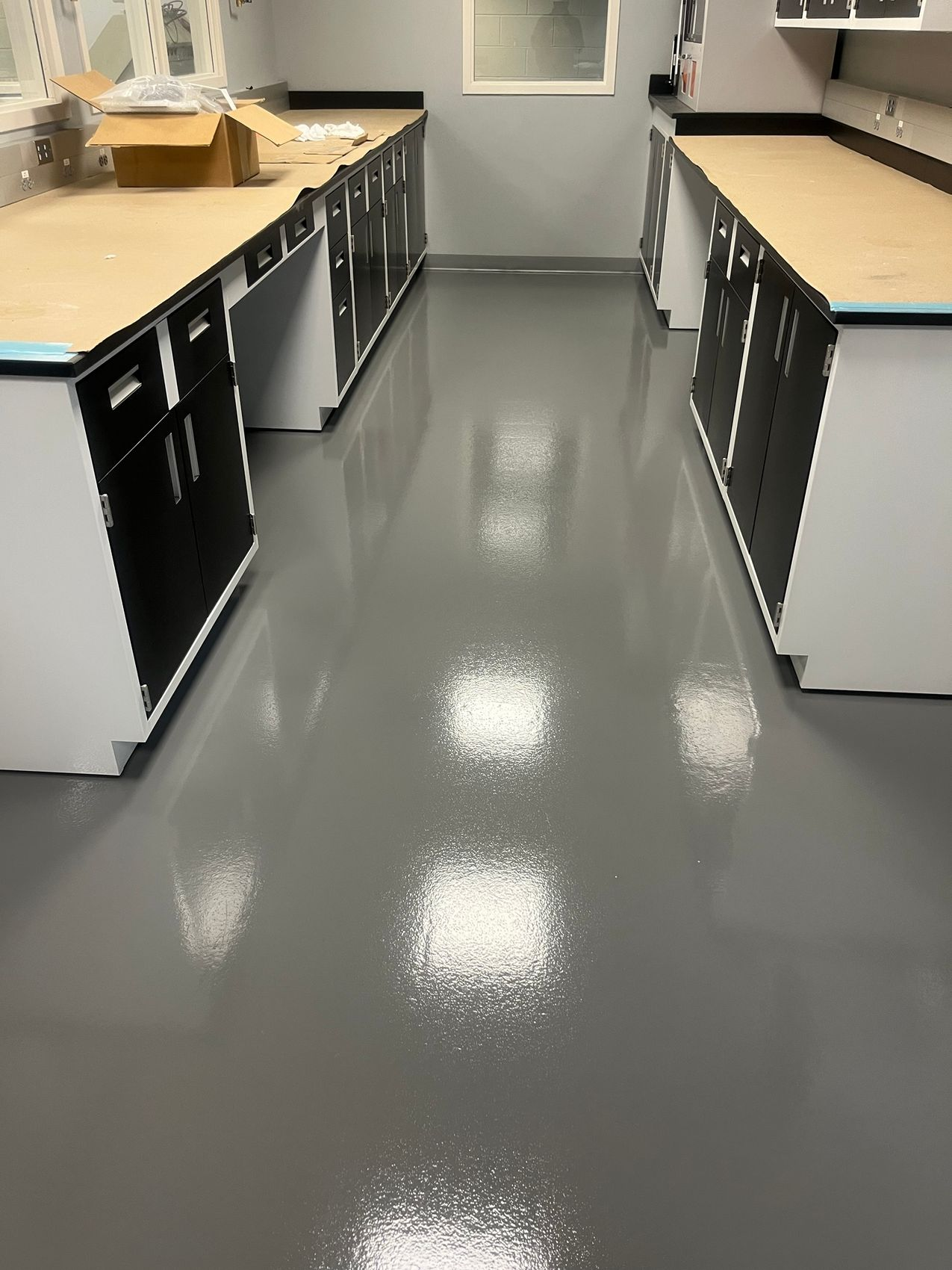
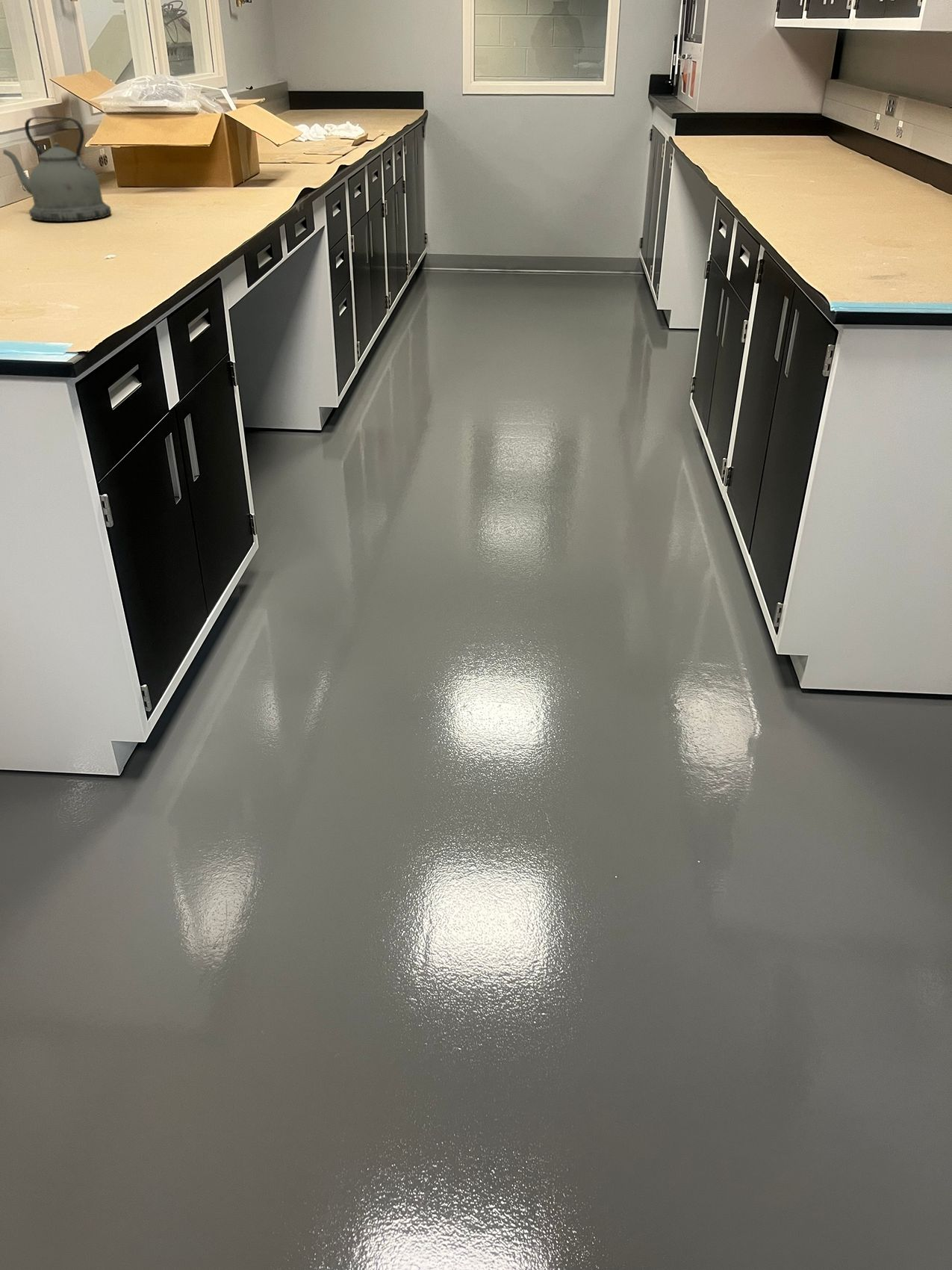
+ kettle [2,117,112,223]
